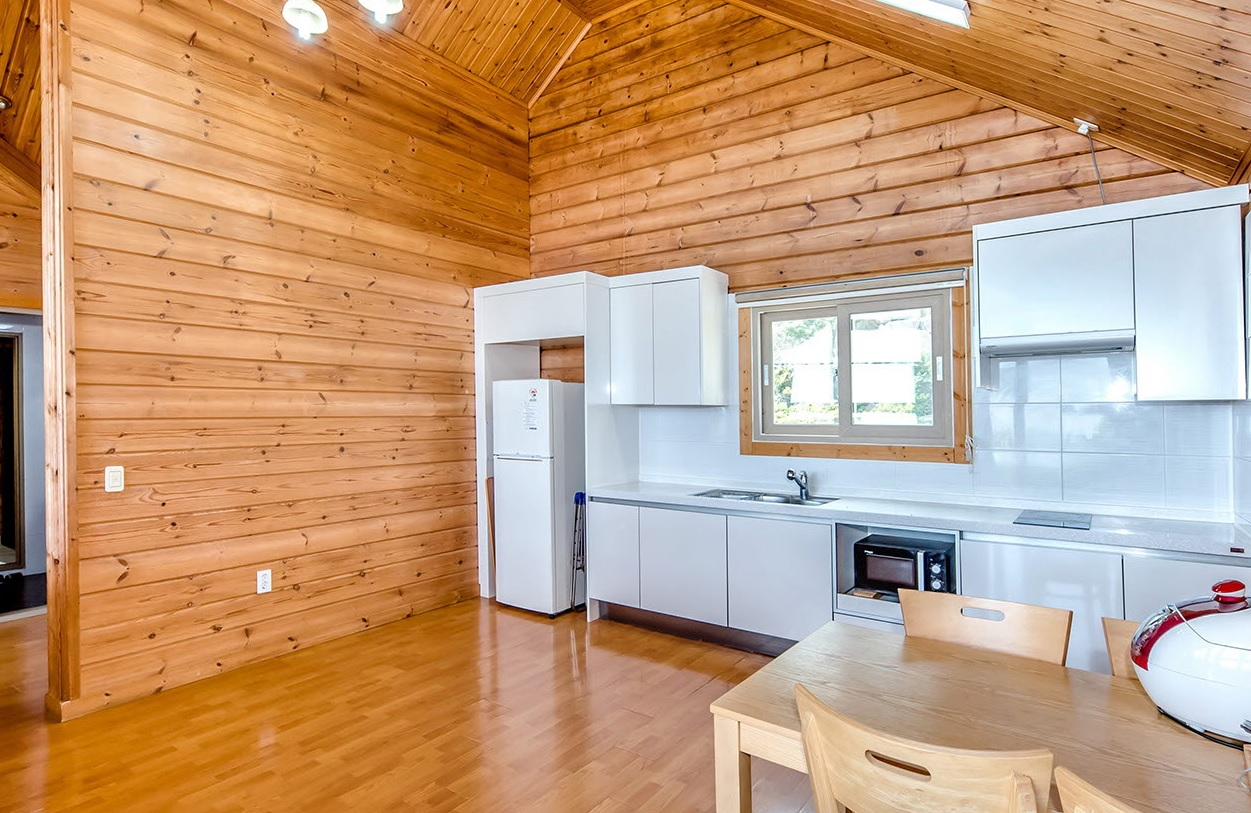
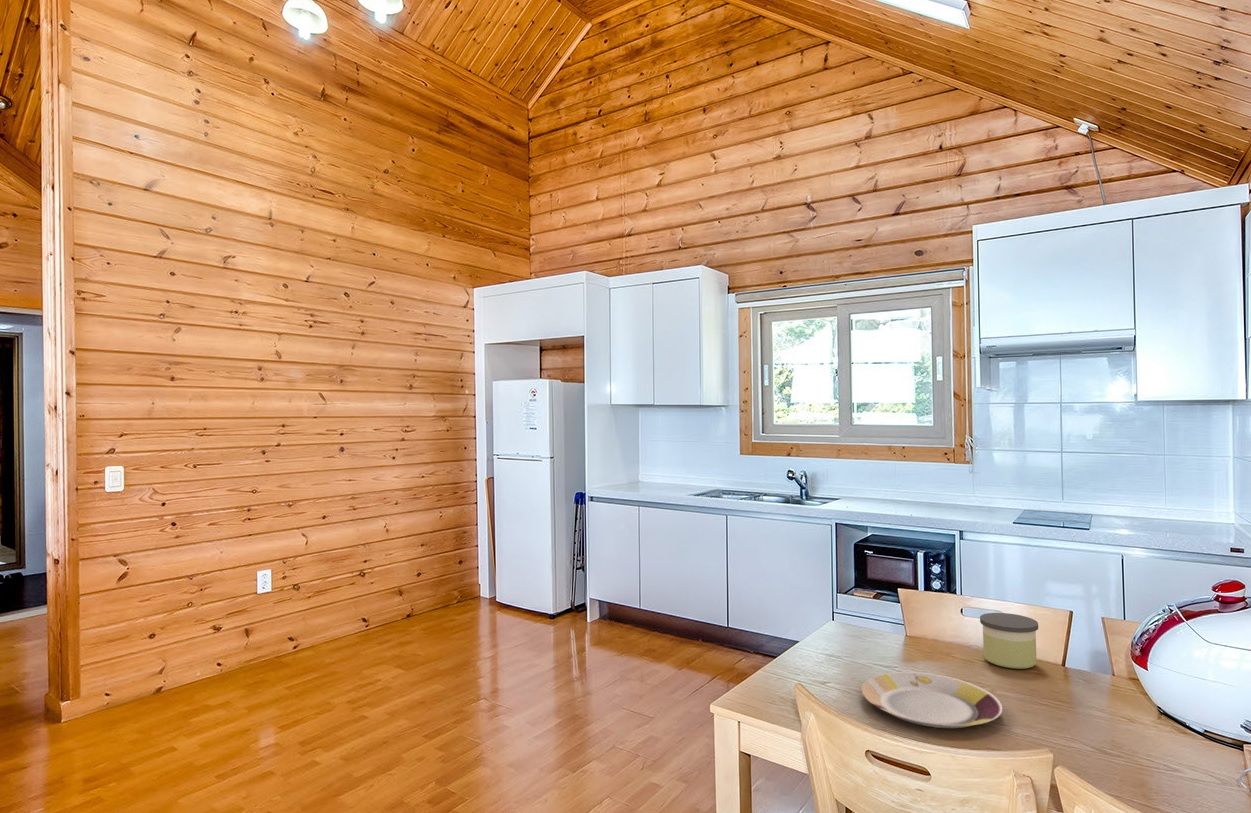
+ plate [861,671,1003,729]
+ candle [979,612,1039,670]
